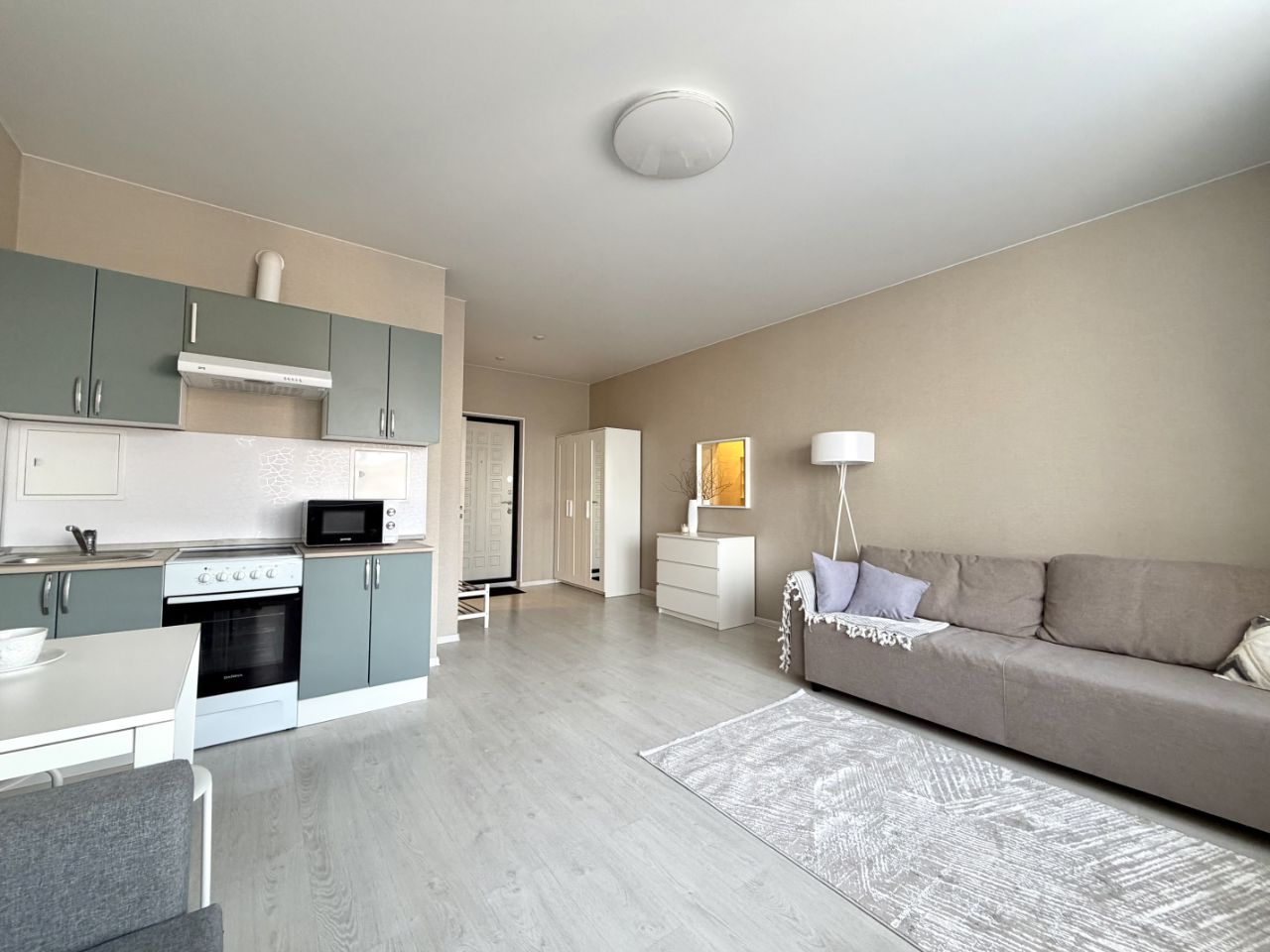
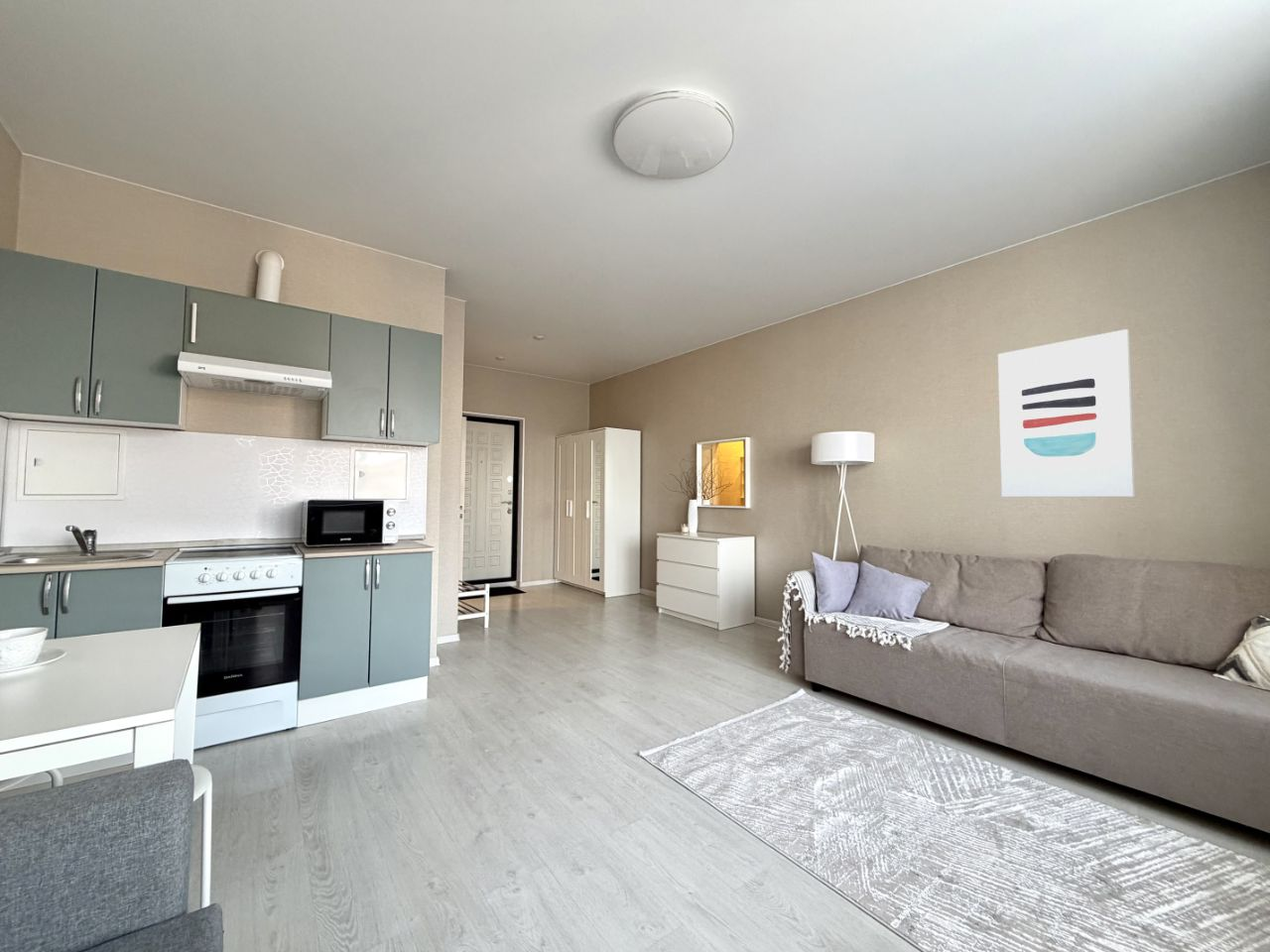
+ wall art [997,328,1136,498]
